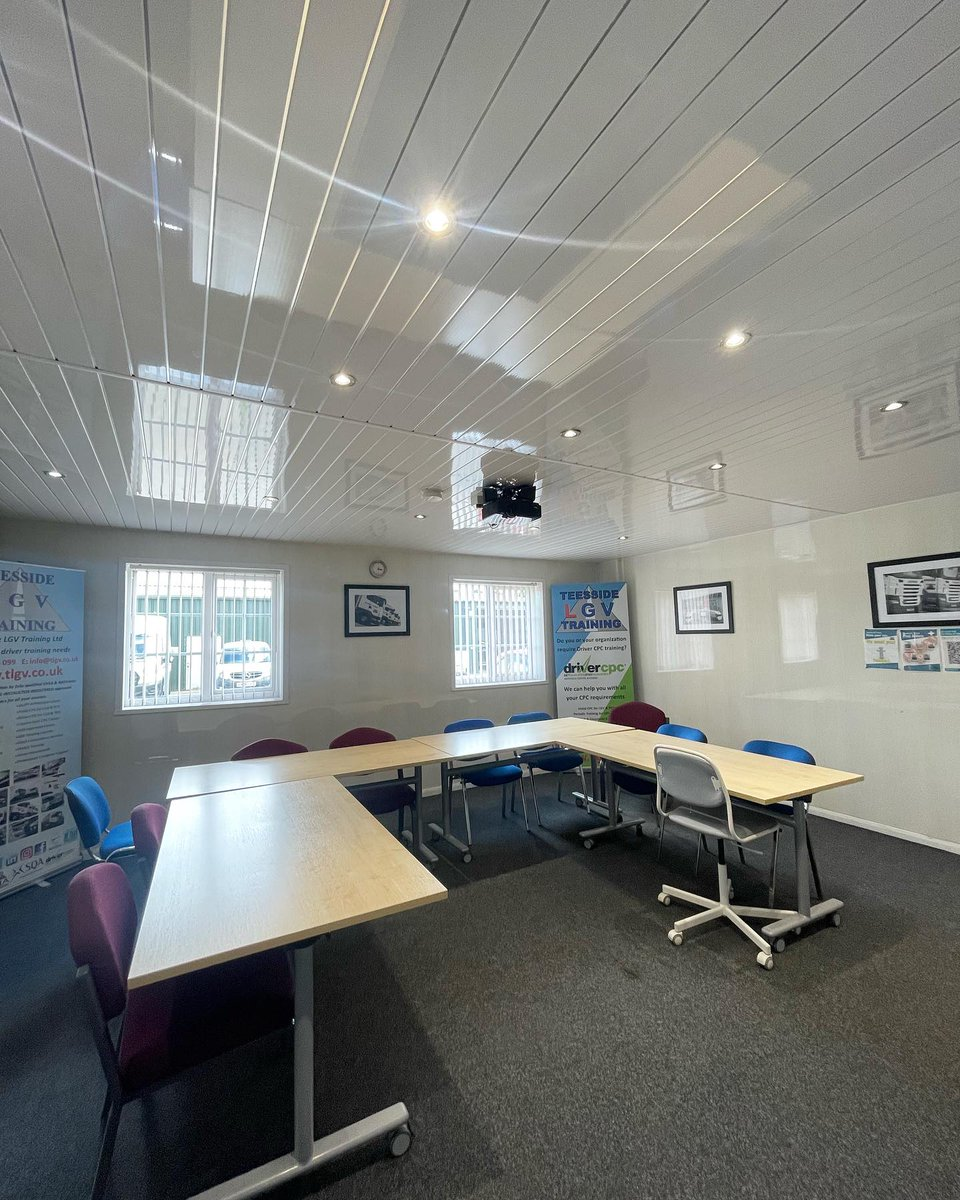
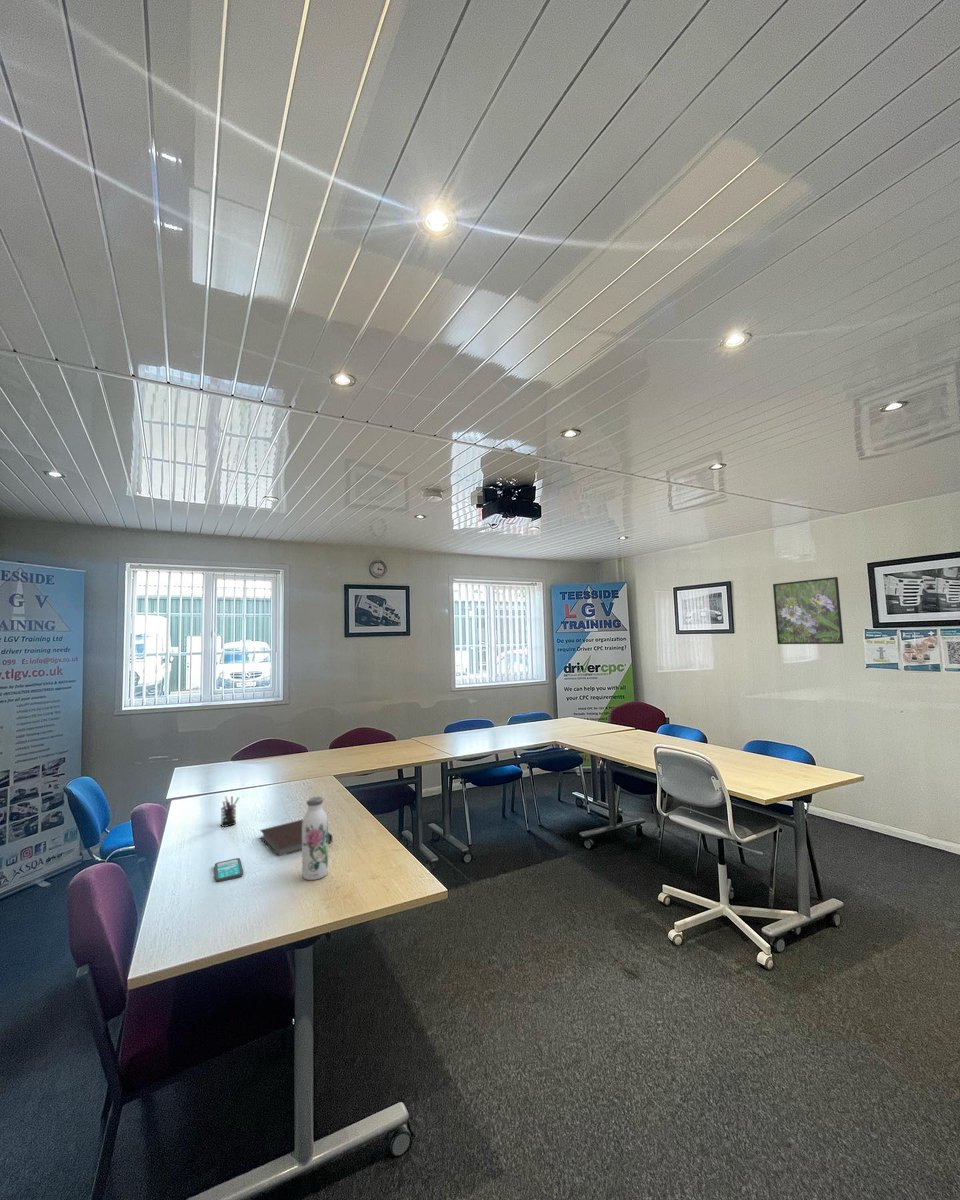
+ smartphone [214,857,244,883]
+ pen holder [220,795,240,828]
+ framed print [772,576,845,645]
+ water bottle [301,796,329,881]
+ notebook [259,819,333,857]
